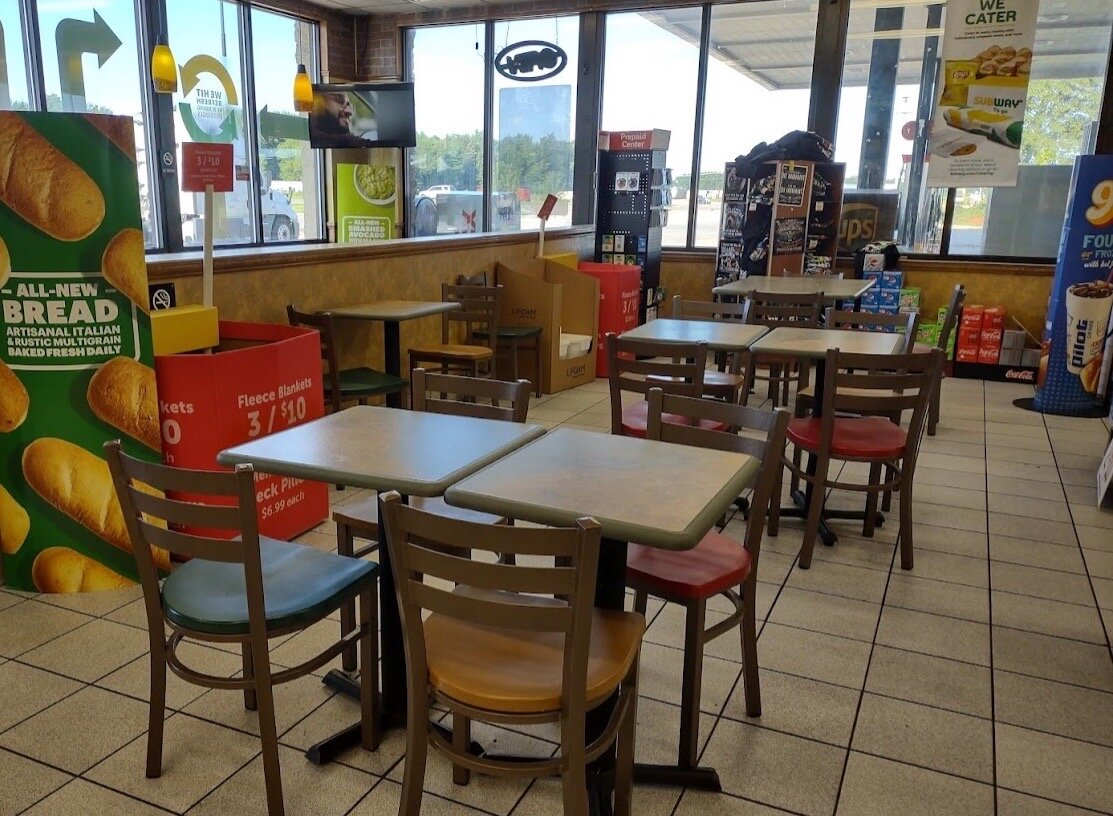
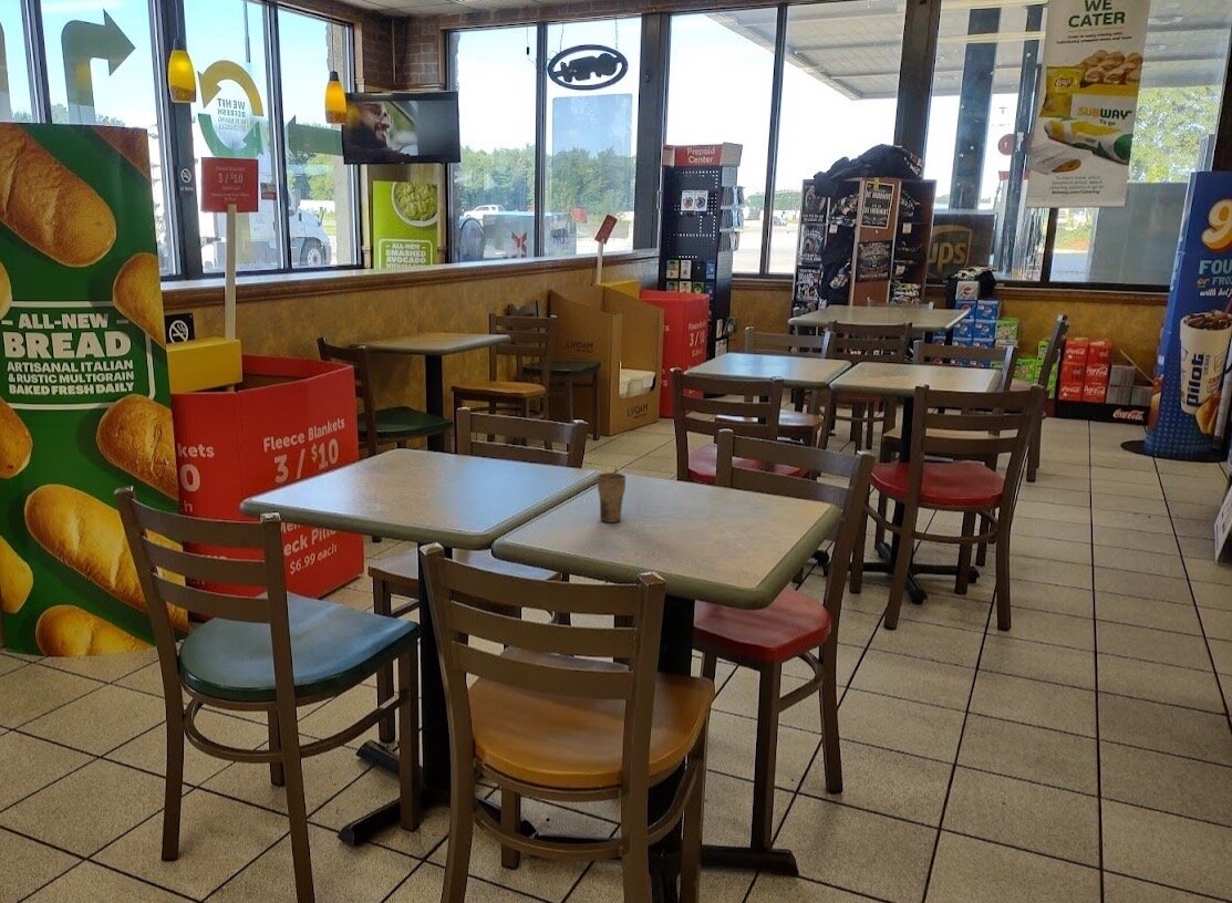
+ cup [597,467,627,523]
